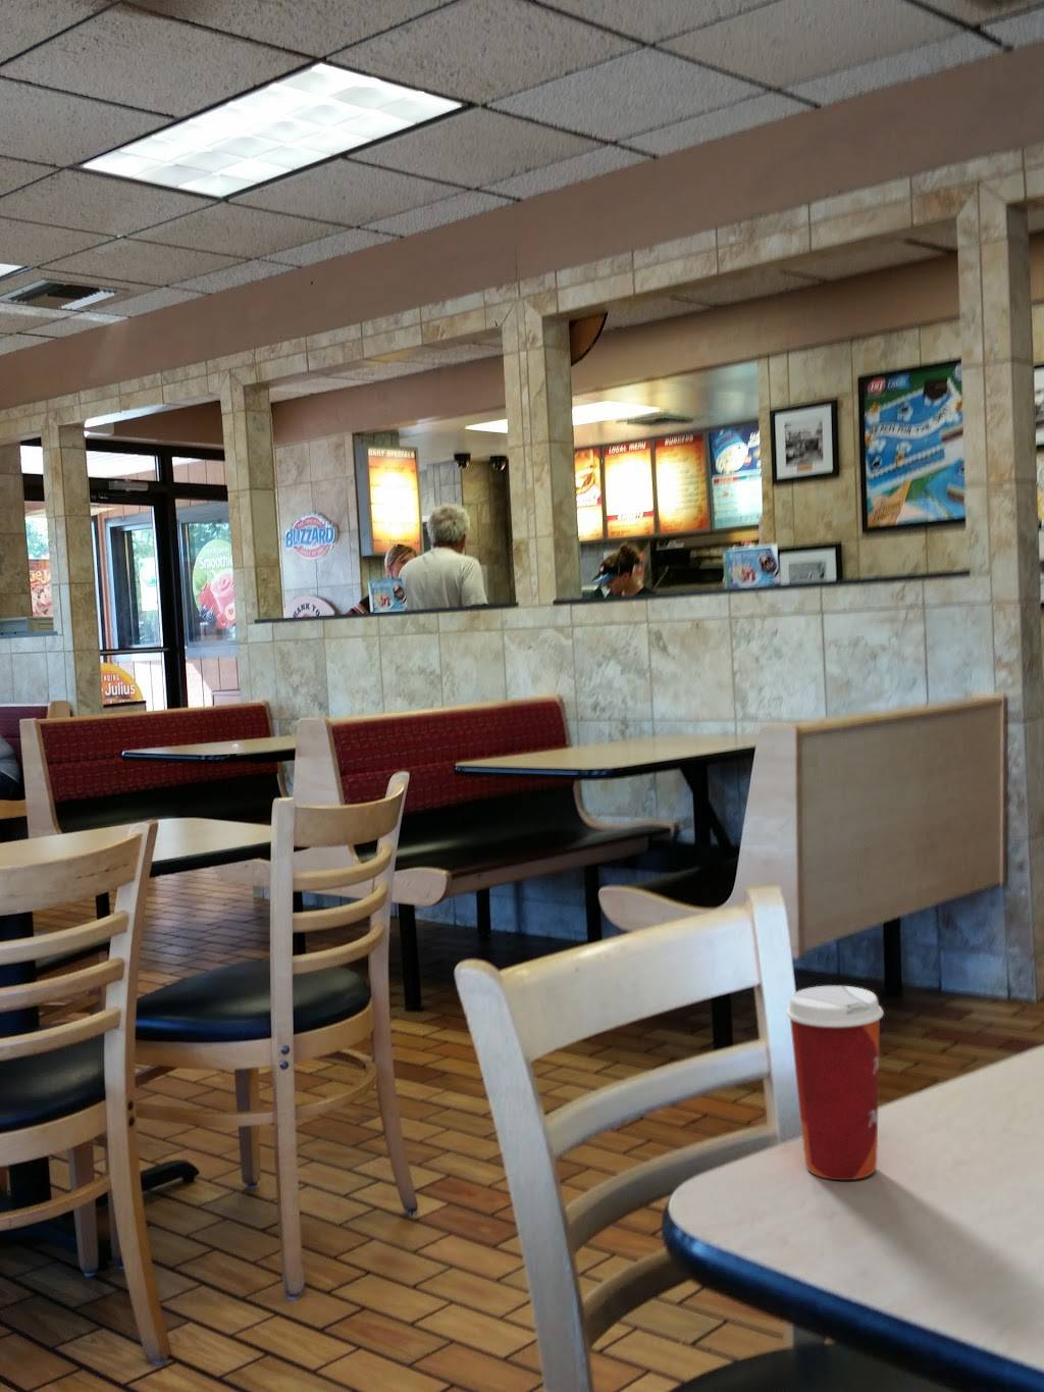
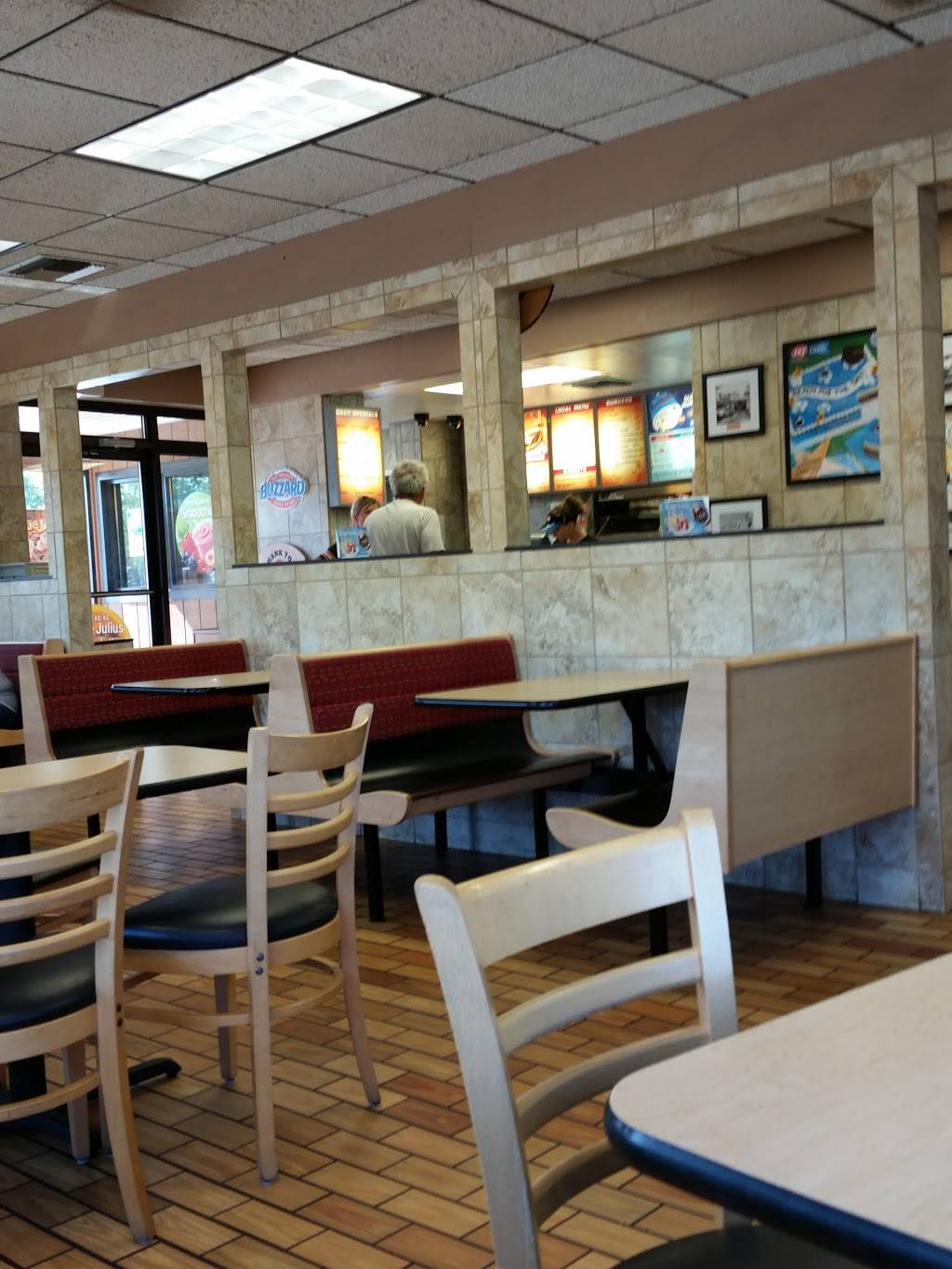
- paper cup [785,985,885,1181]
